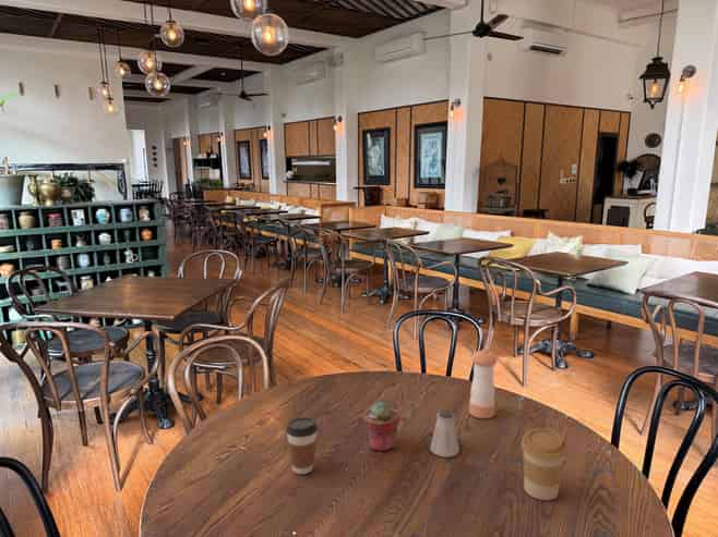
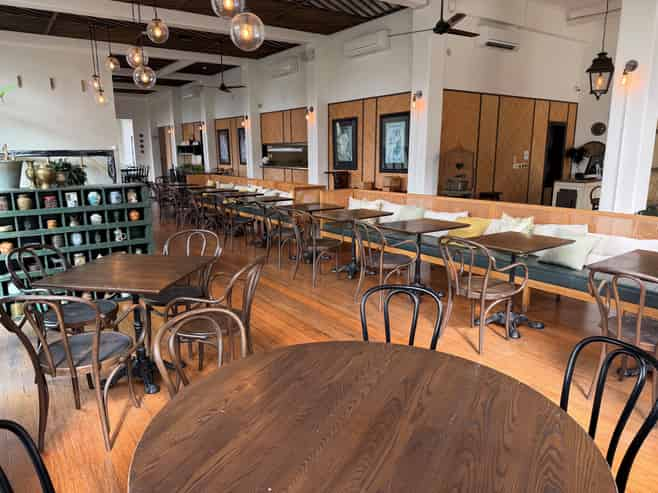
- potted succulent [362,401,400,452]
- coffee cup [520,427,569,501]
- saltshaker [429,408,460,459]
- coffee cup [285,416,319,475]
- pepper shaker [468,349,499,419]
